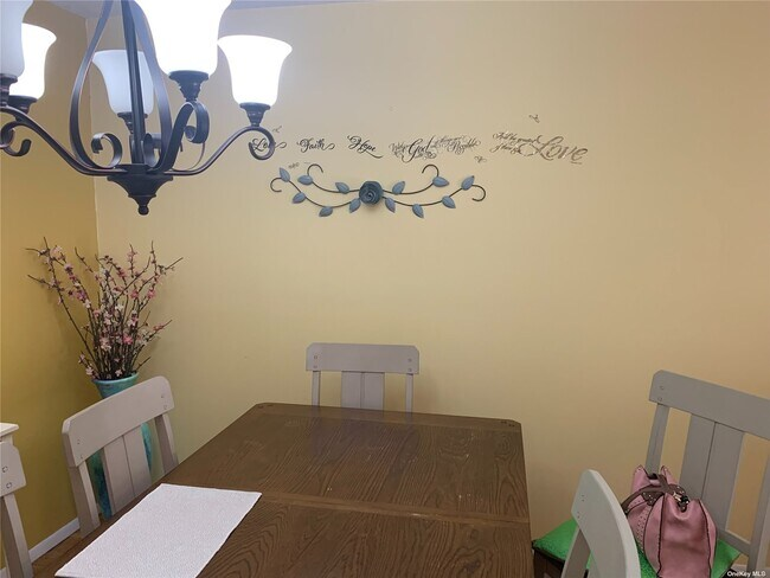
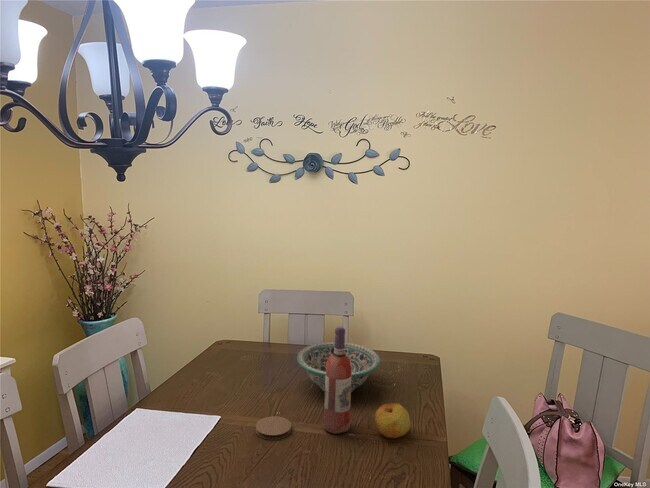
+ decorative bowl [296,341,381,393]
+ wine bottle [323,325,352,435]
+ apple [374,402,411,439]
+ coaster [255,415,292,441]
